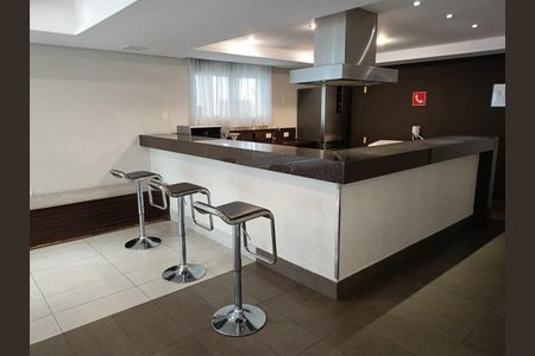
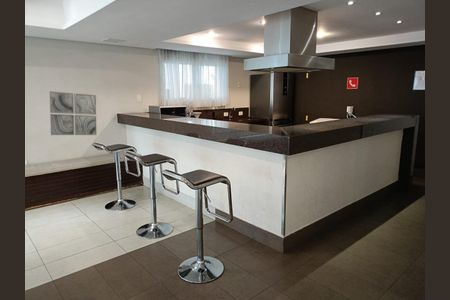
+ wall art [49,90,98,136]
